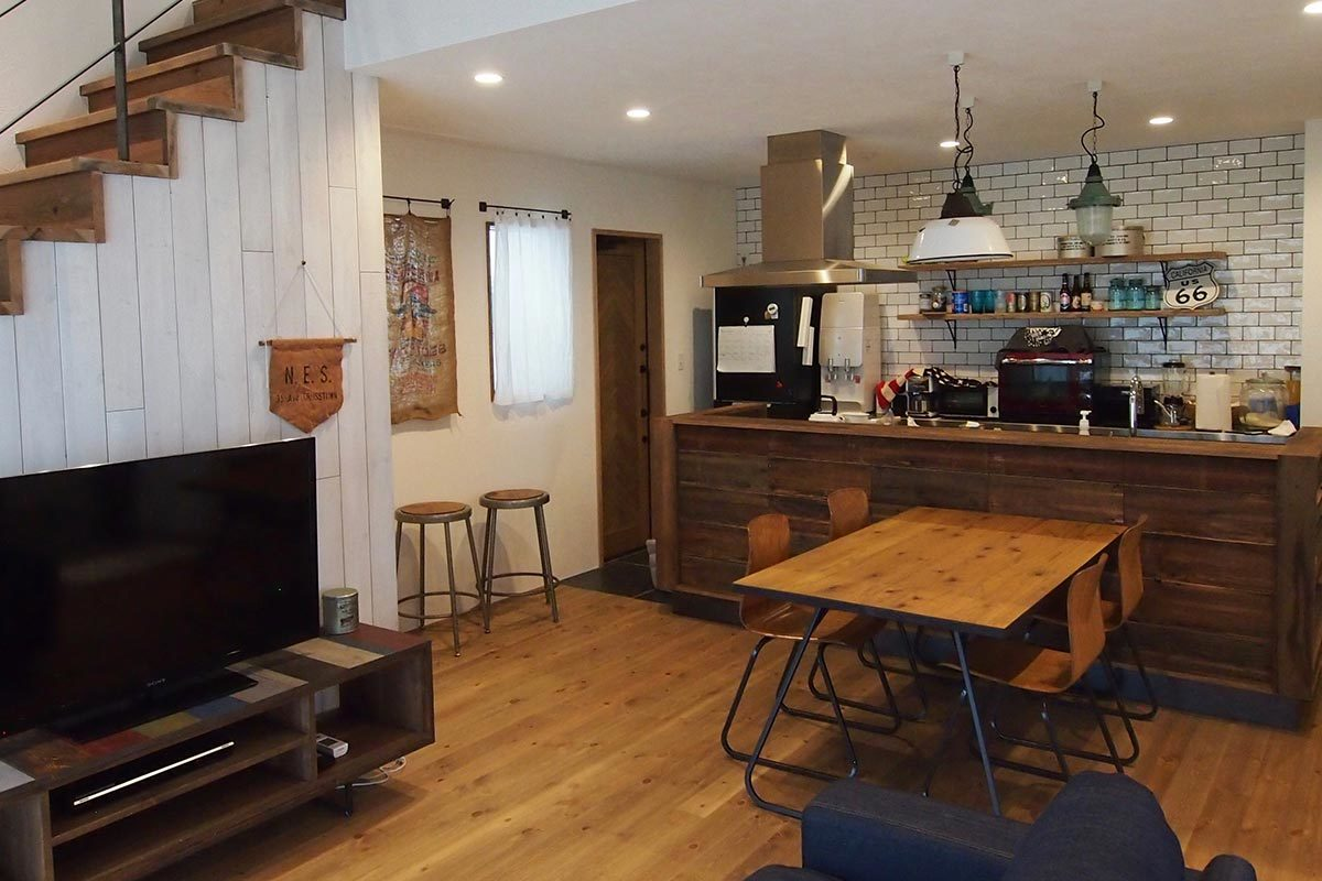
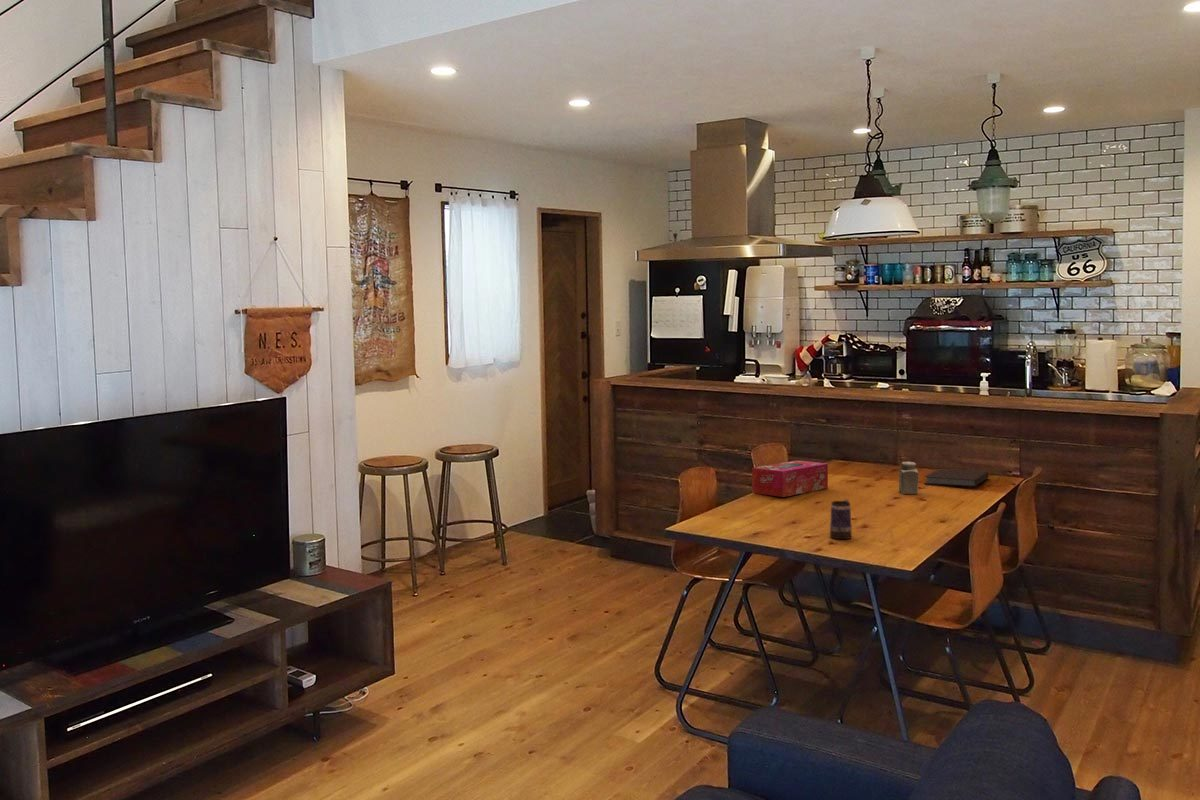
+ tissue box [751,459,829,498]
+ notebook [923,468,989,488]
+ mug [829,498,853,540]
+ salt shaker [898,461,919,495]
